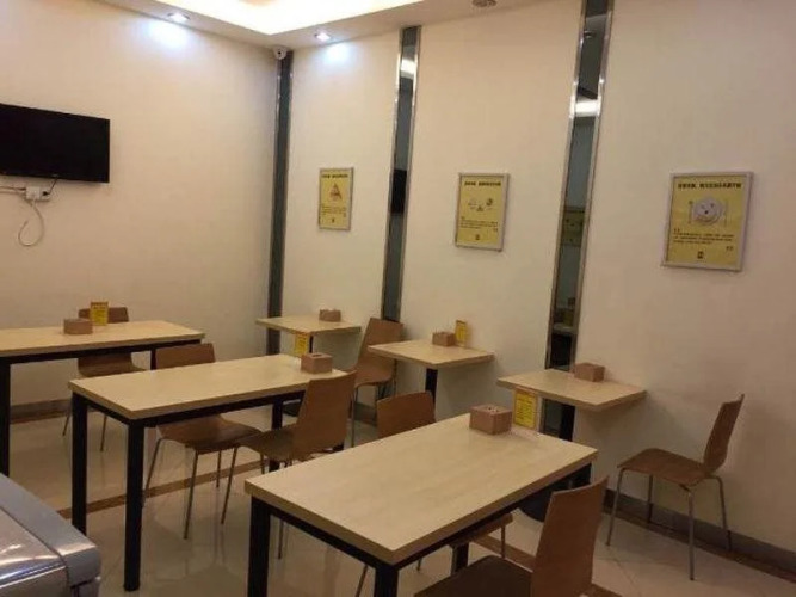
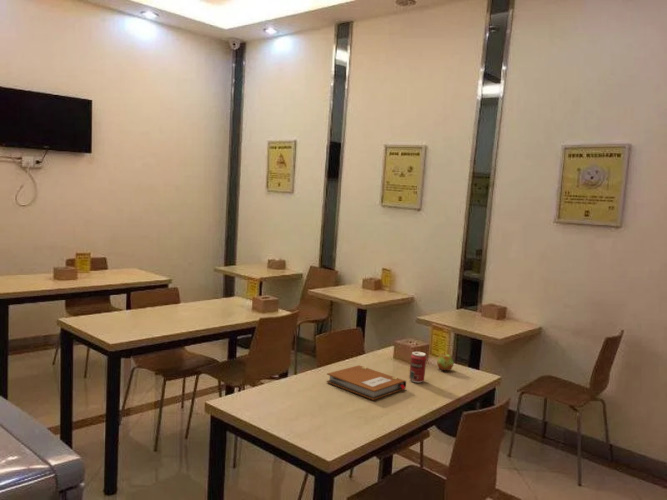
+ beverage can [408,351,427,384]
+ notebook [326,364,407,401]
+ apple [436,351,455,372]
